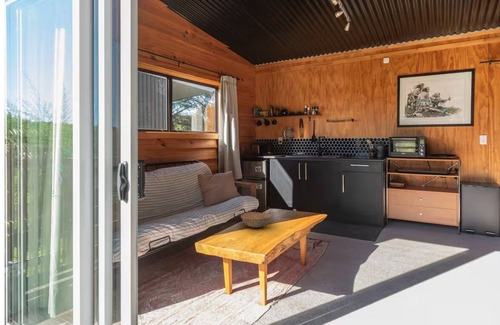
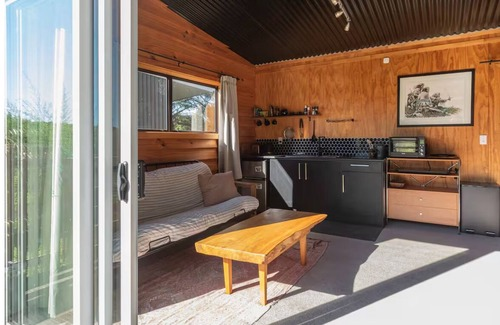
- bowl [240,211,273,229]
